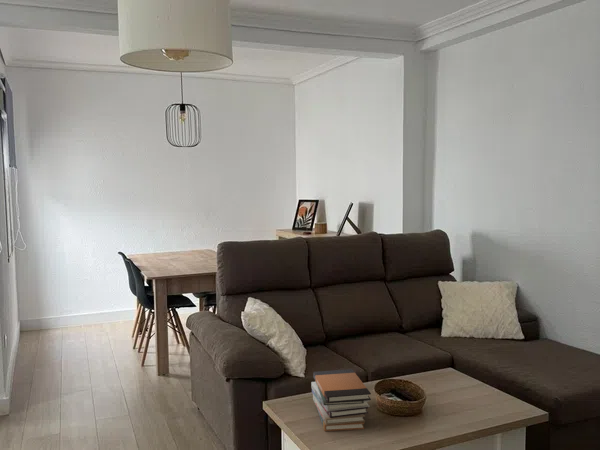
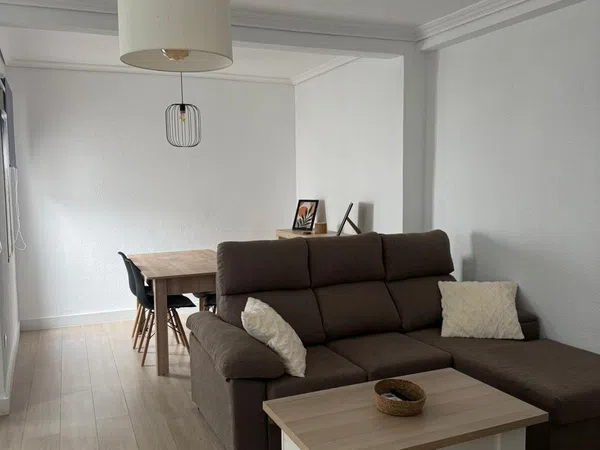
- book stack [310,368,372,432]
